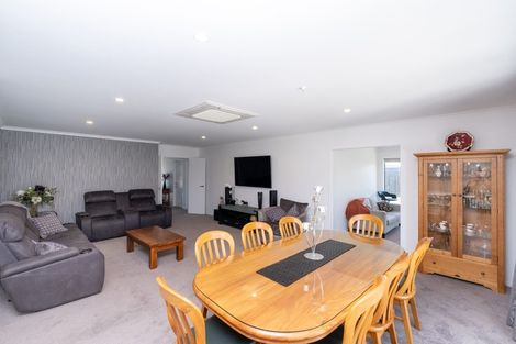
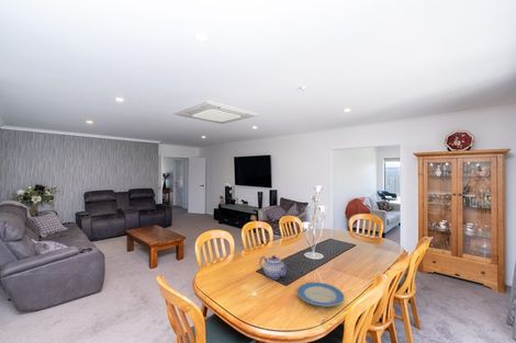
+ plate [296,282,345,307]
+ teapot [259,254,290,281]
